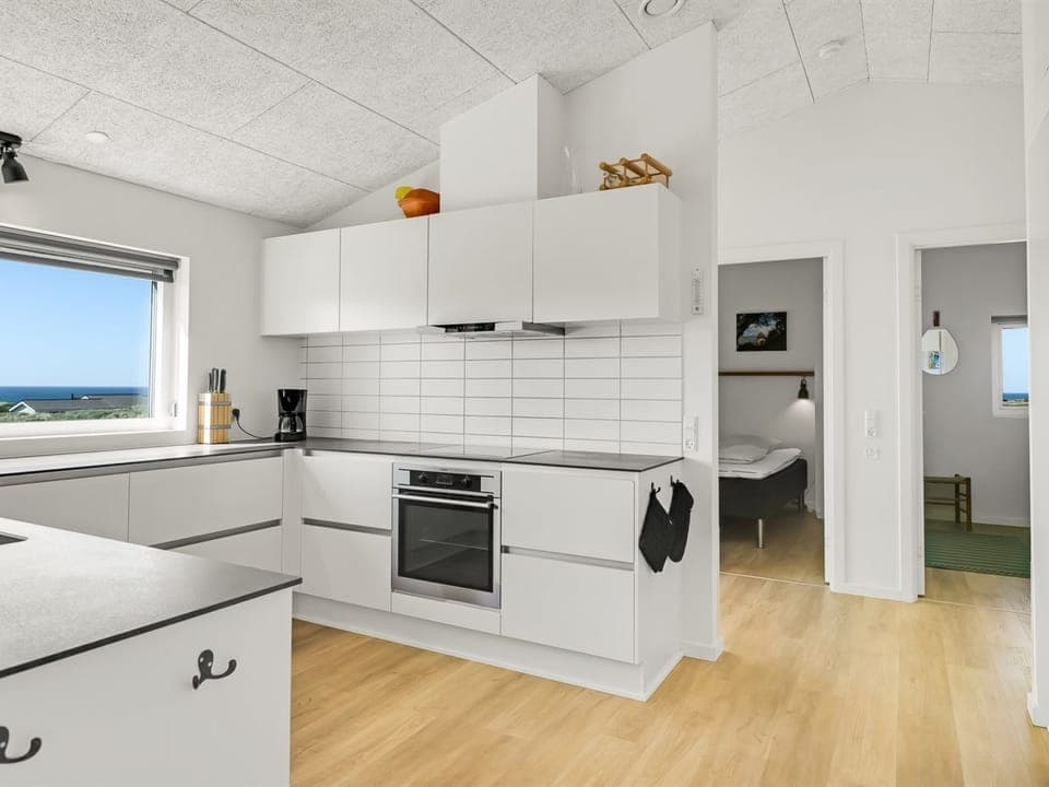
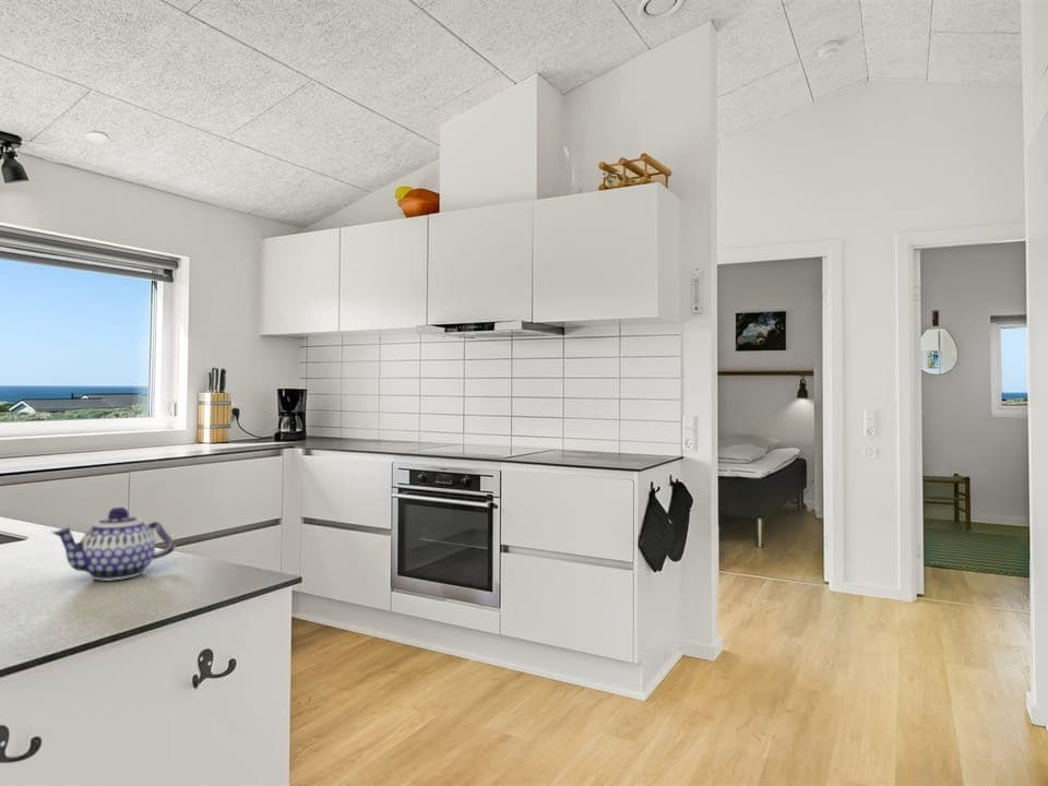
+ teapot [50,507,177,582]
